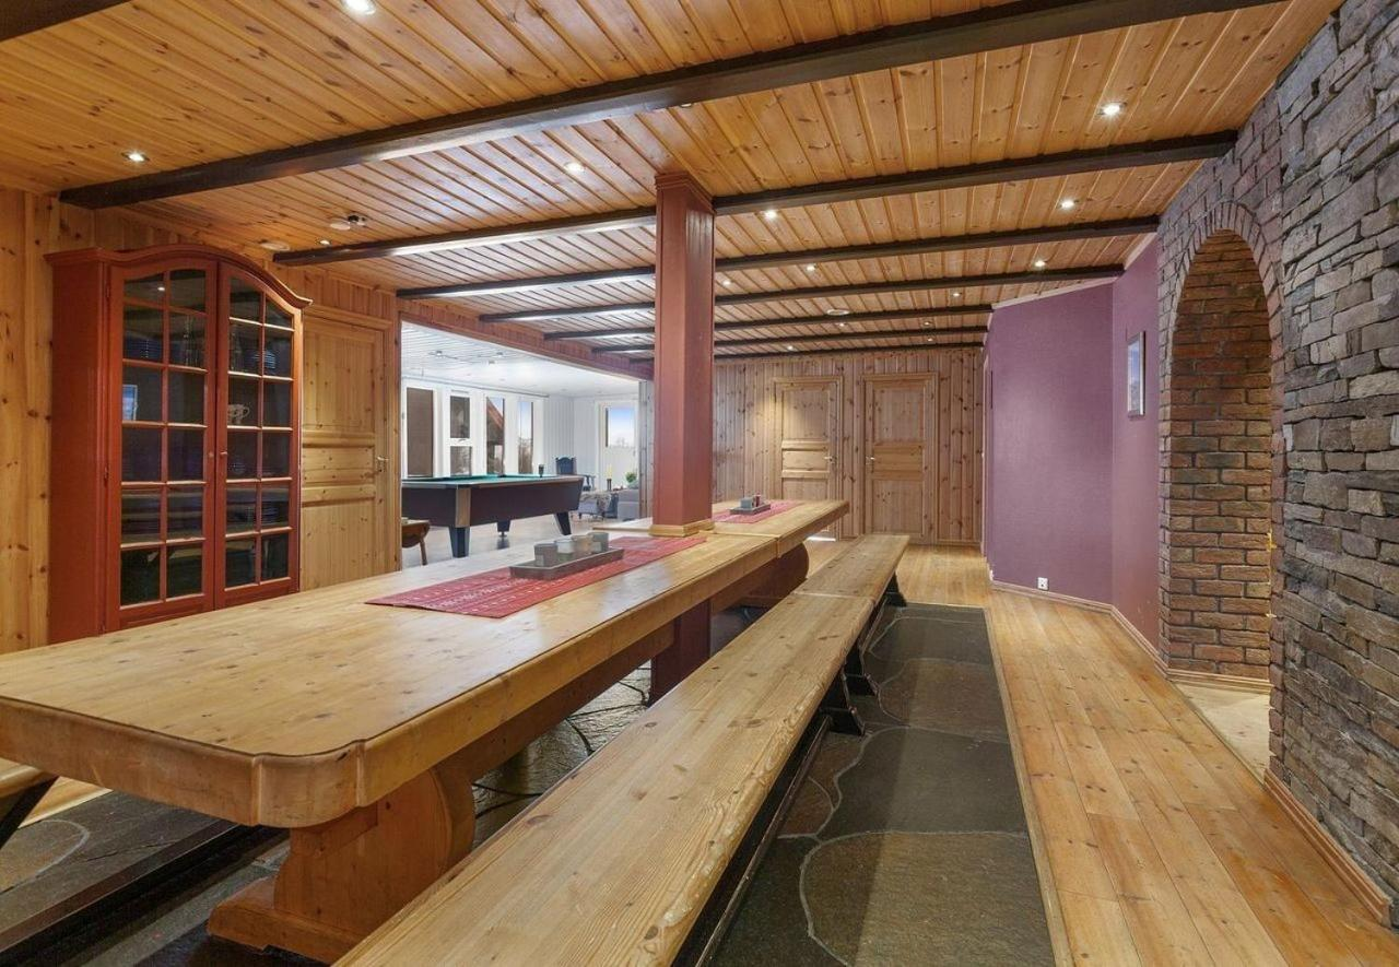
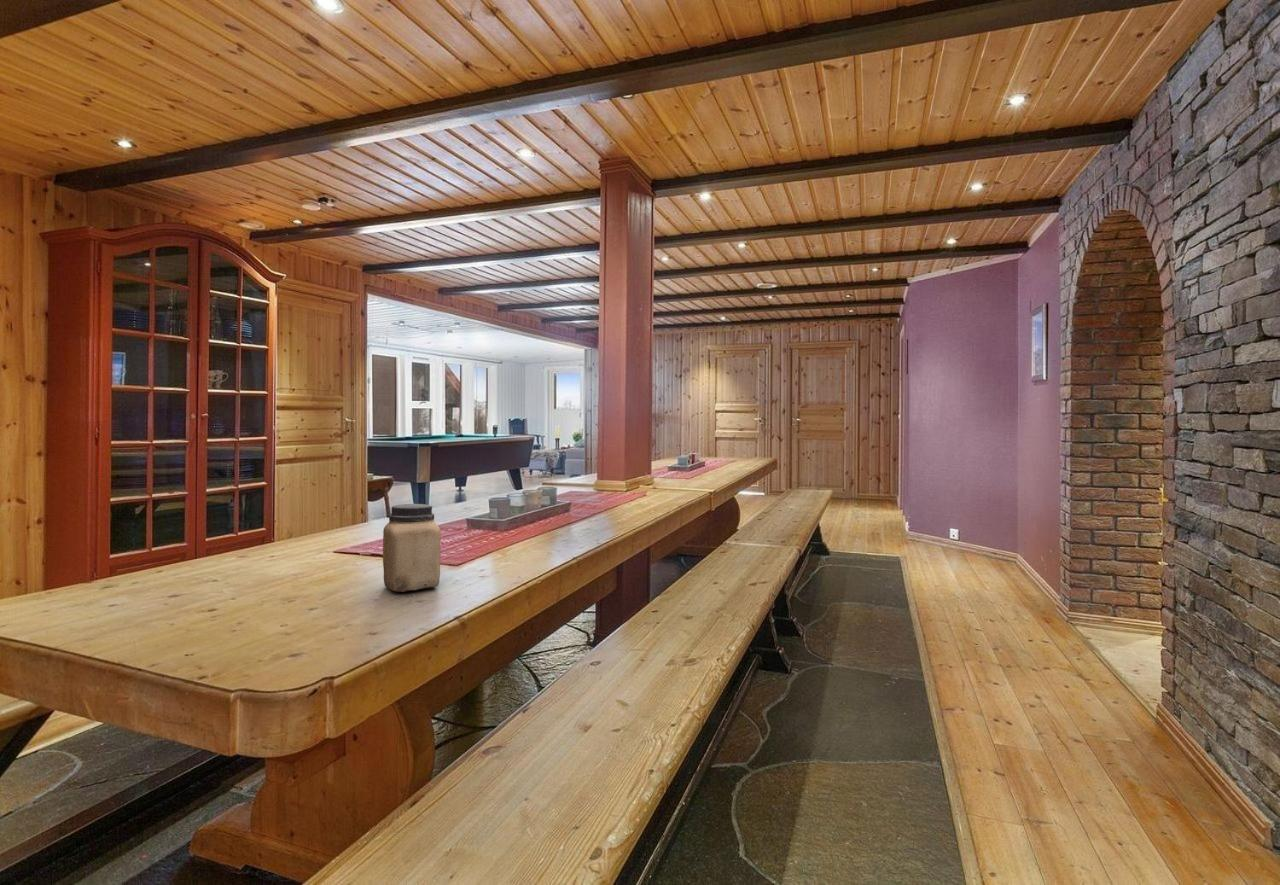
+ jar [382,503,442,593]
